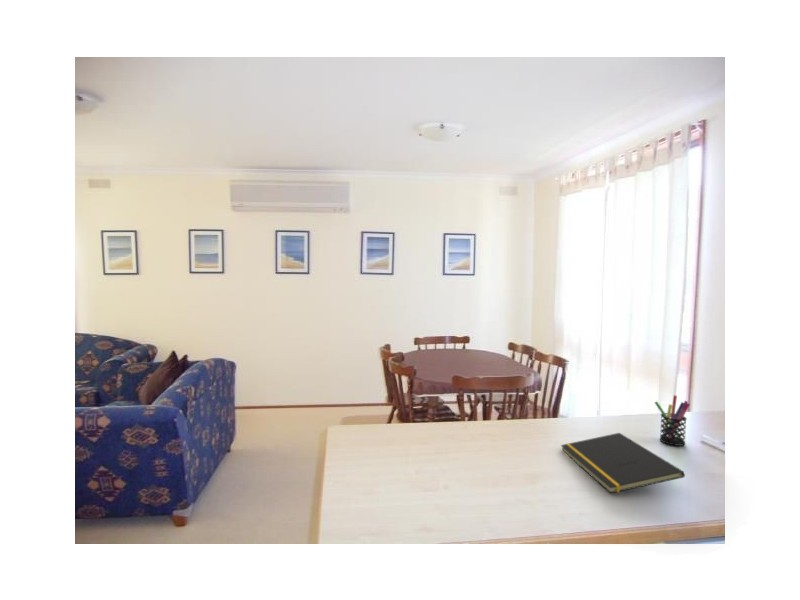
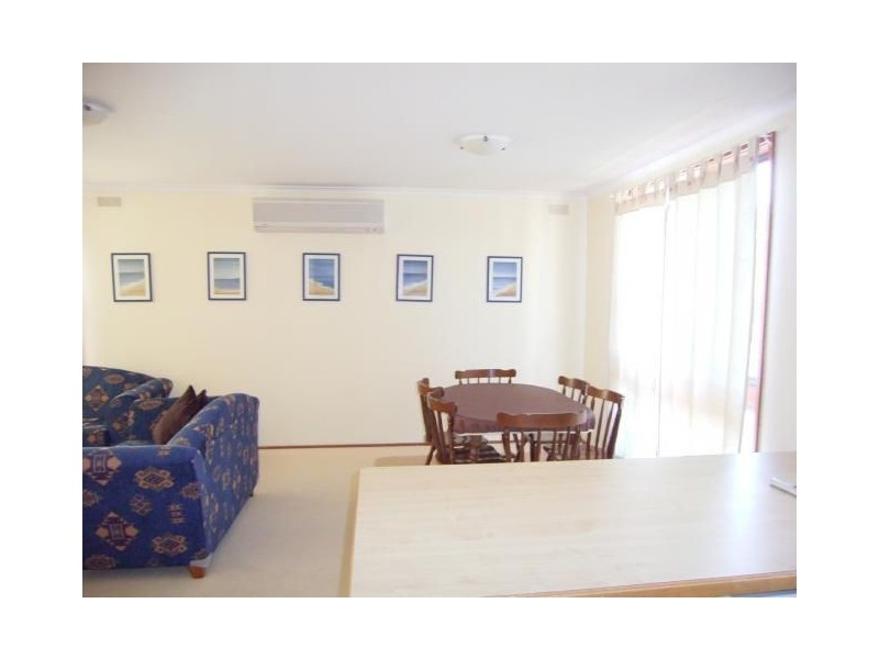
- notepad [560,432,686,494]
- pen holder [653,394,691,447]
